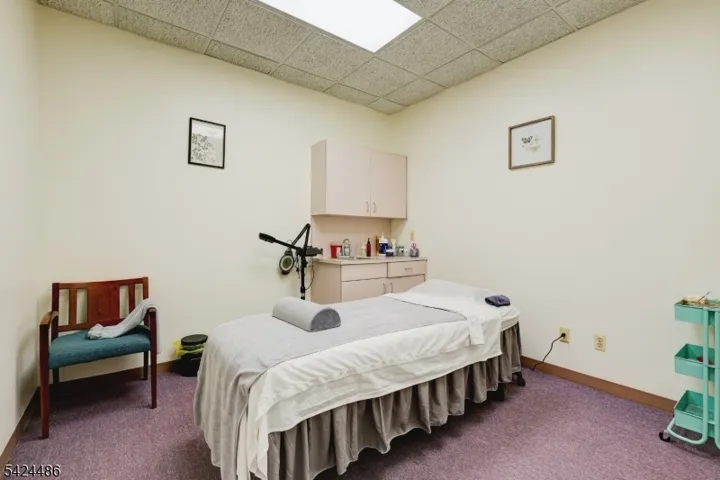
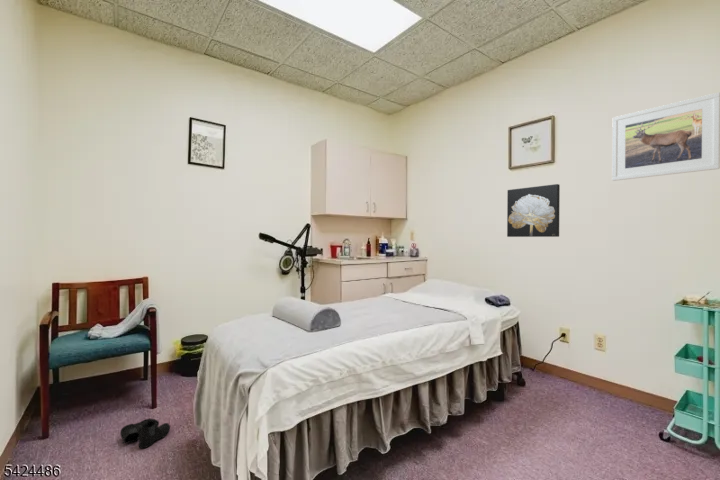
+ boots [119,418,171,449]
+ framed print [611,91,720,182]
+ wall art [506,183,561,238]
